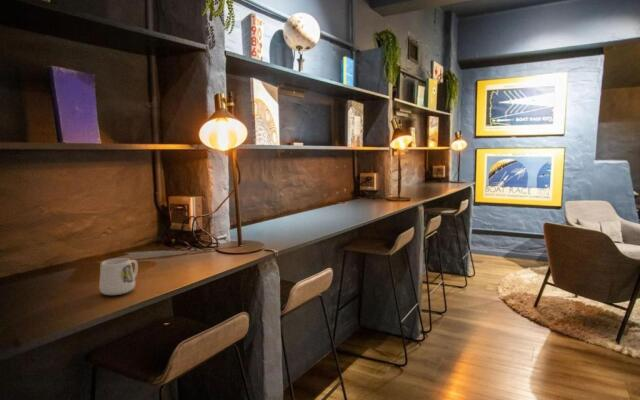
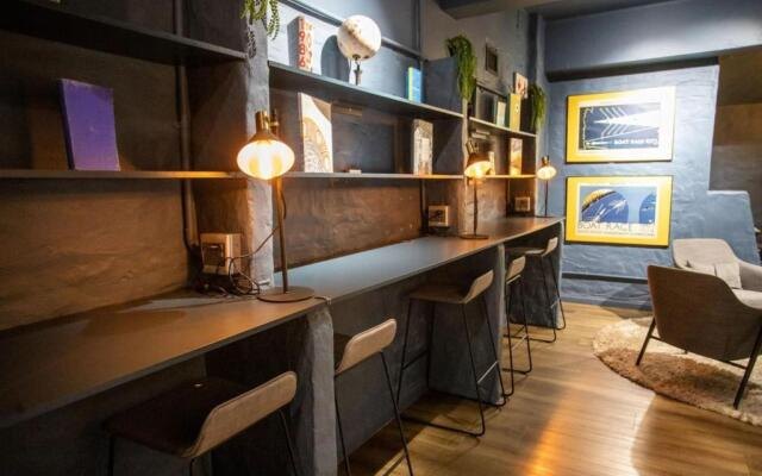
- mug [98,257,139,296]
